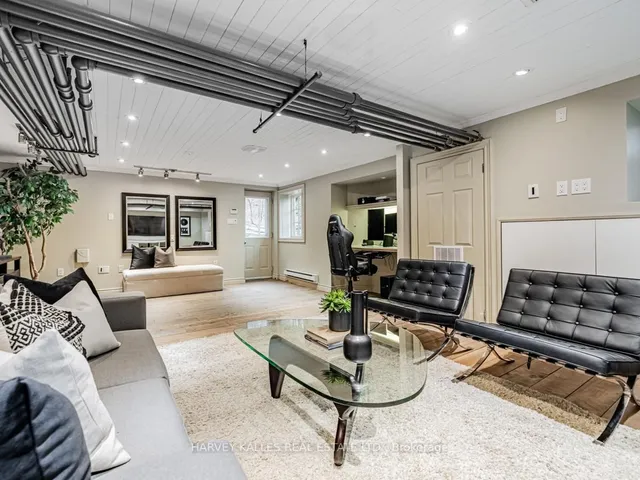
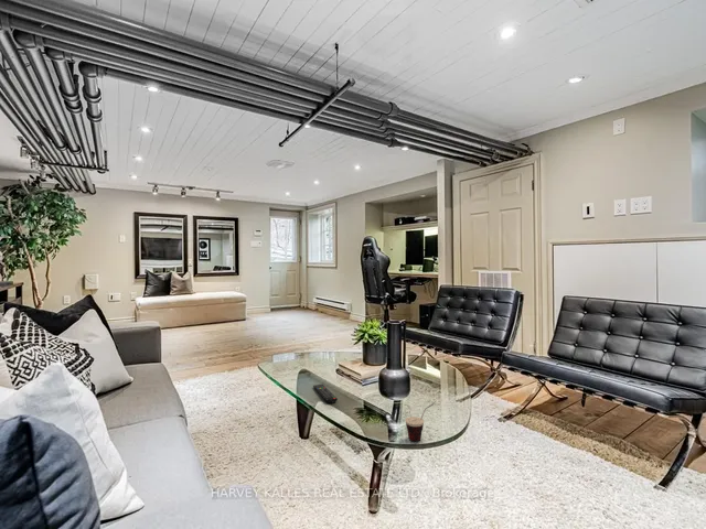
+ remote control [312,384,339,404]
+ cup [405,402,435,442]
